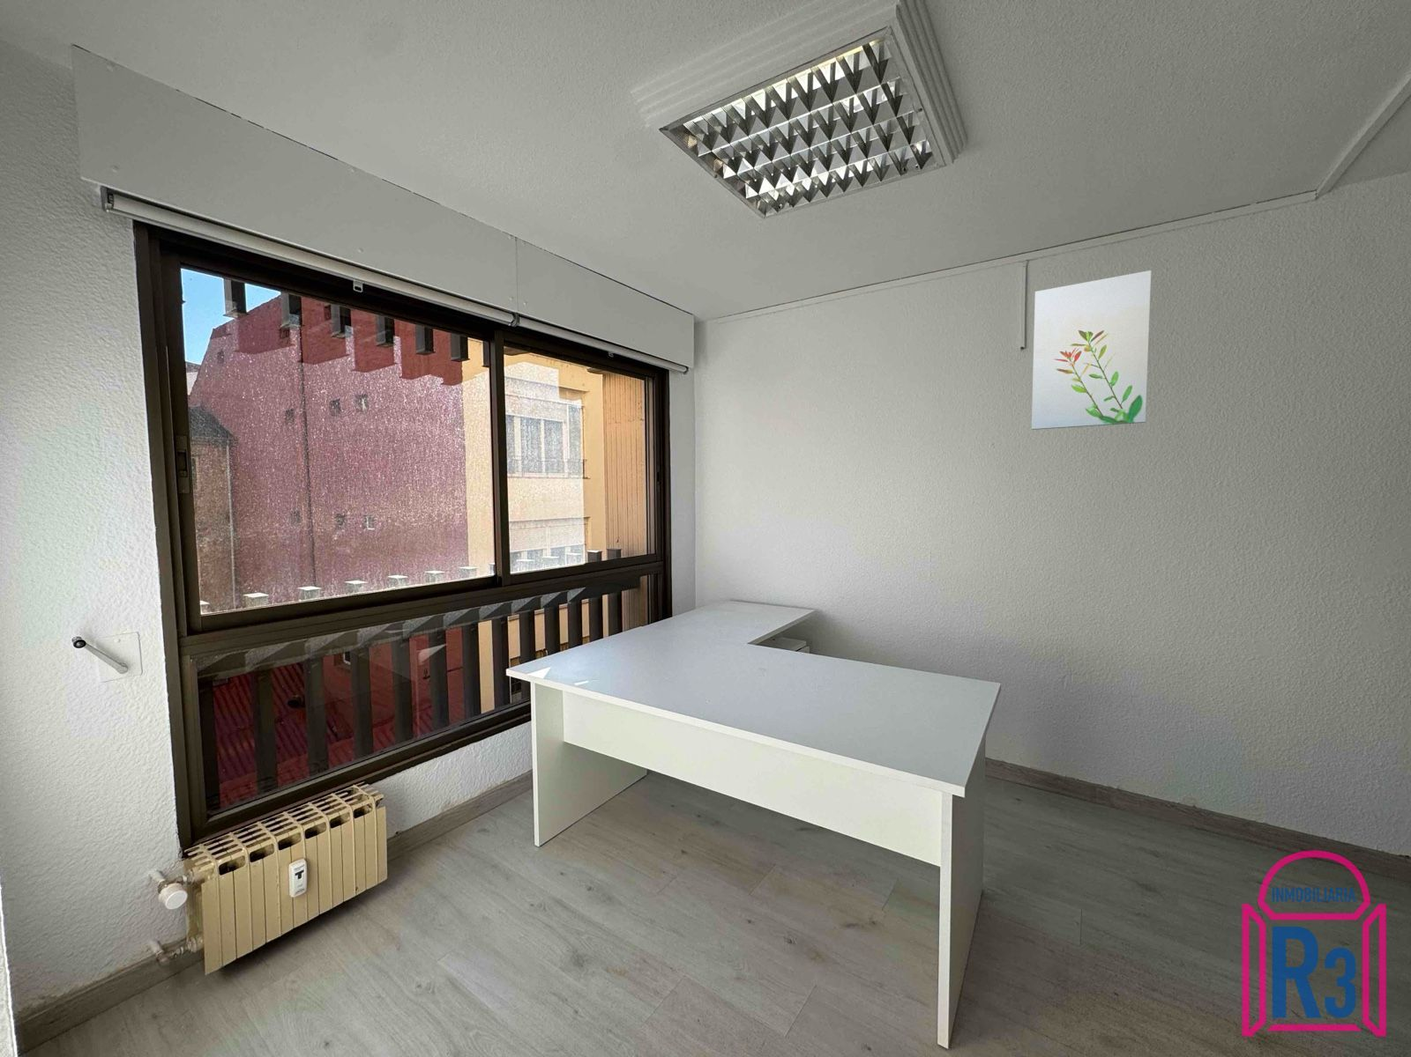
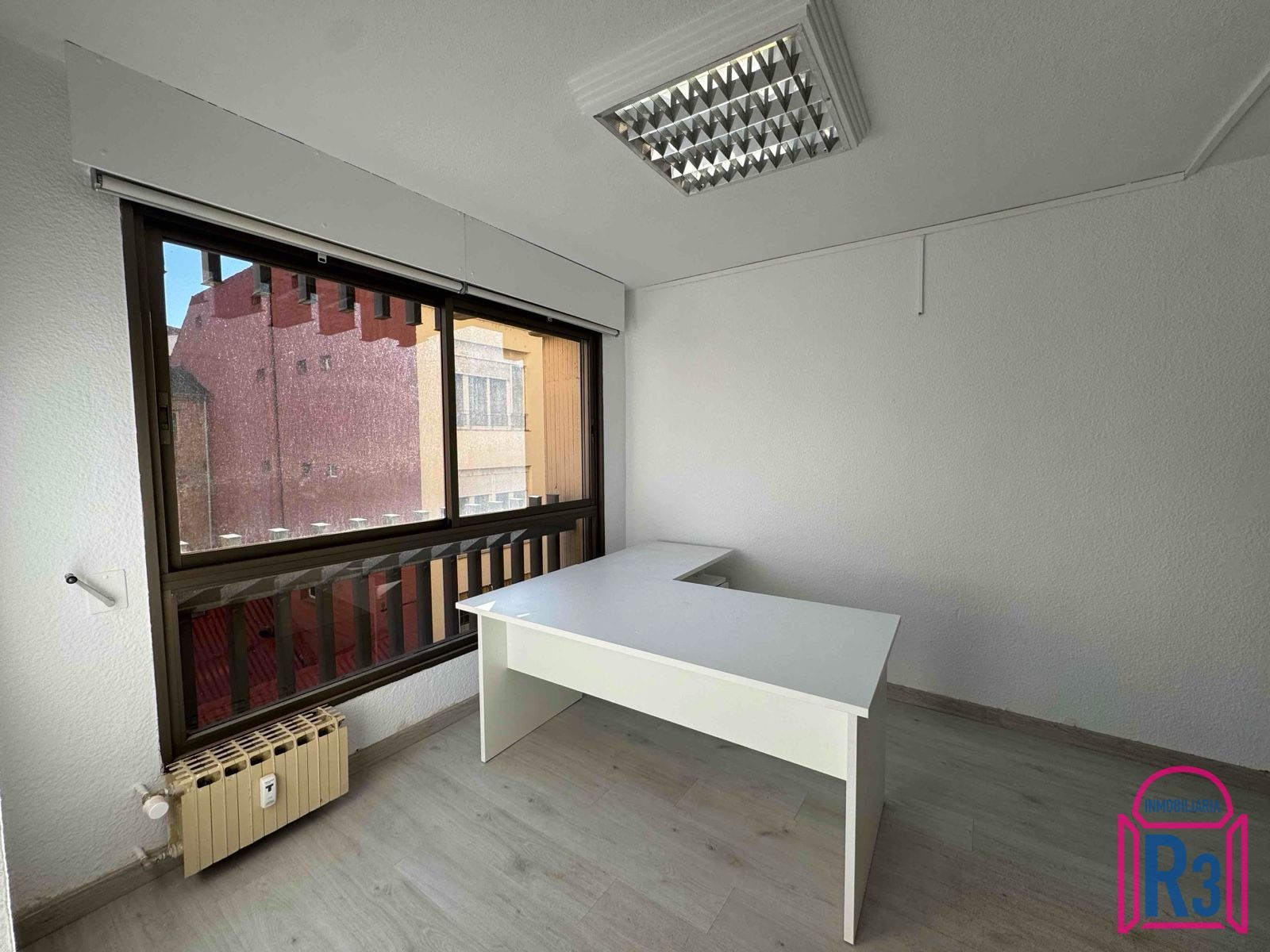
- wall art [1031,270,1152,431]
